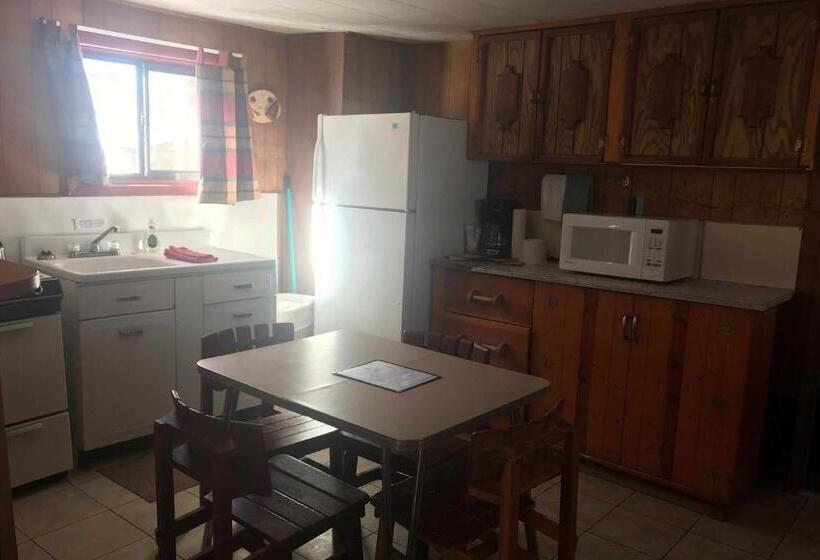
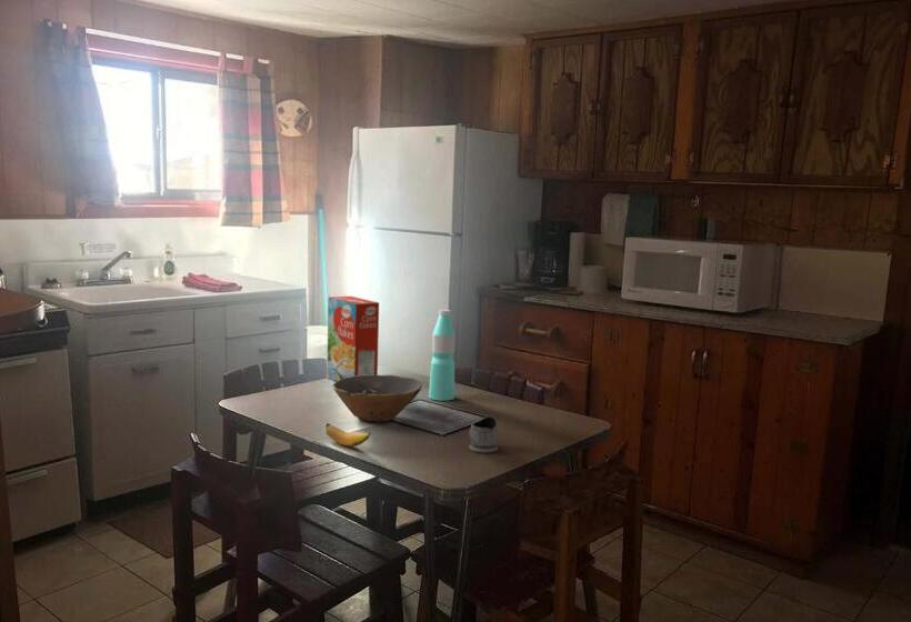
+ banana [324,422,371,448]
+ bowl [332,374,423,422]
+ cereal box [326,295,380,382]
+ tea glass holder [468,415,499,453]
+ water bottle [428,309,456,402]
